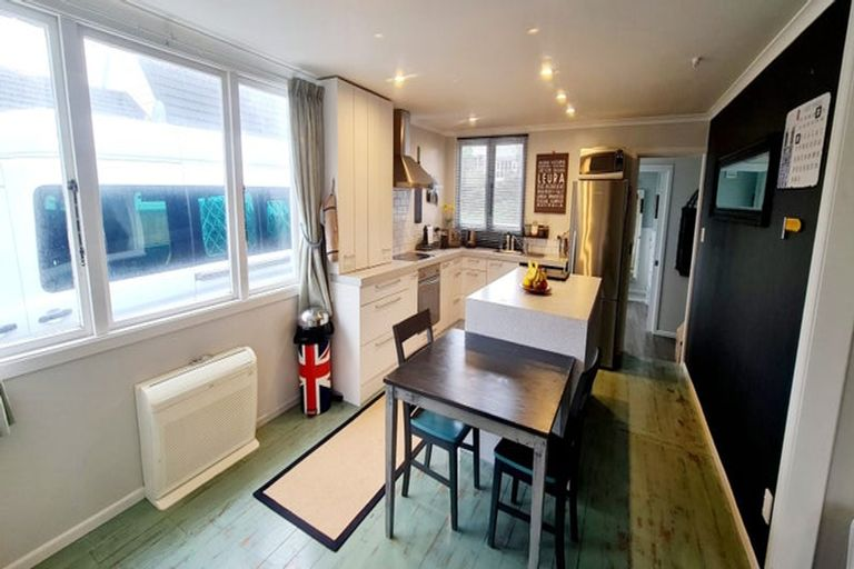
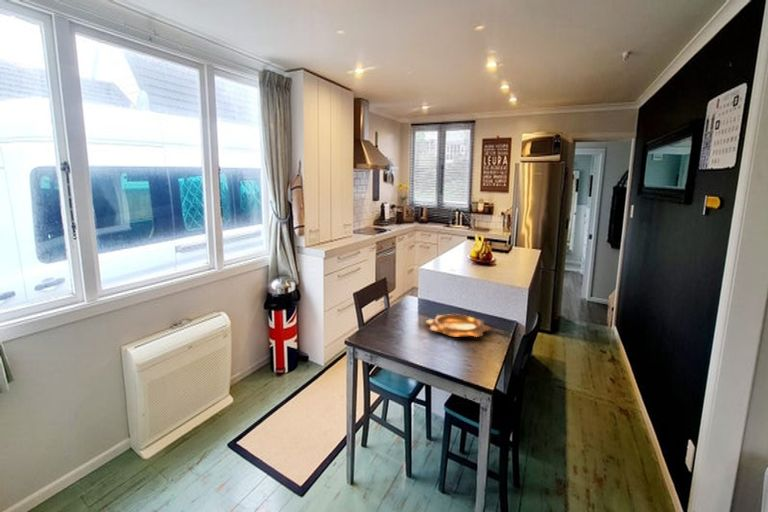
+ decorative bowl [424,313,492,338]
